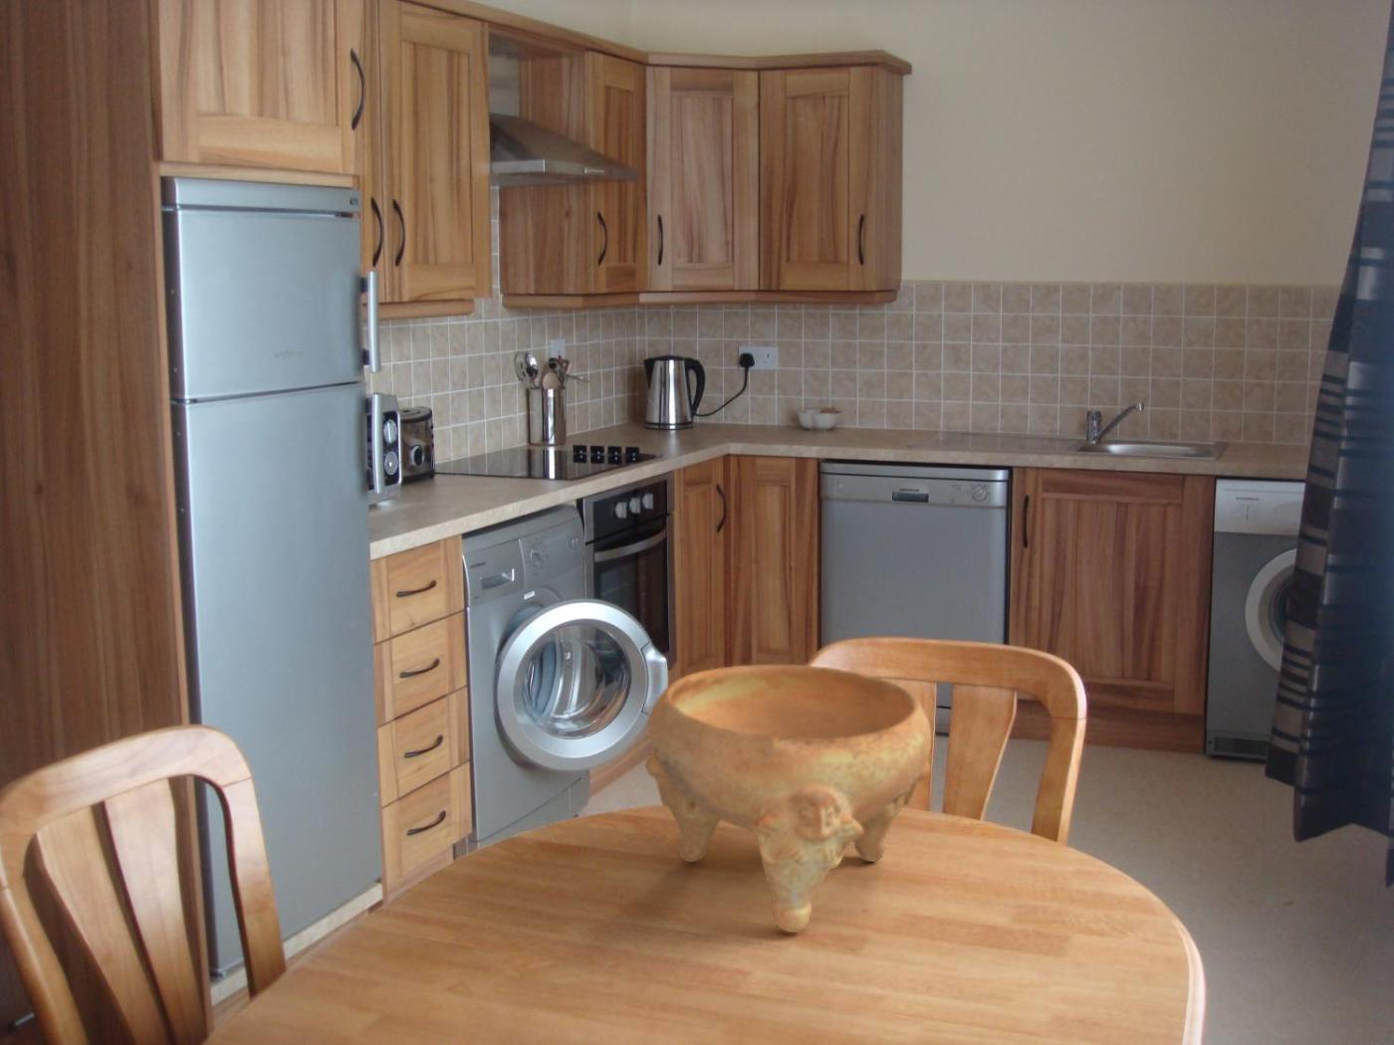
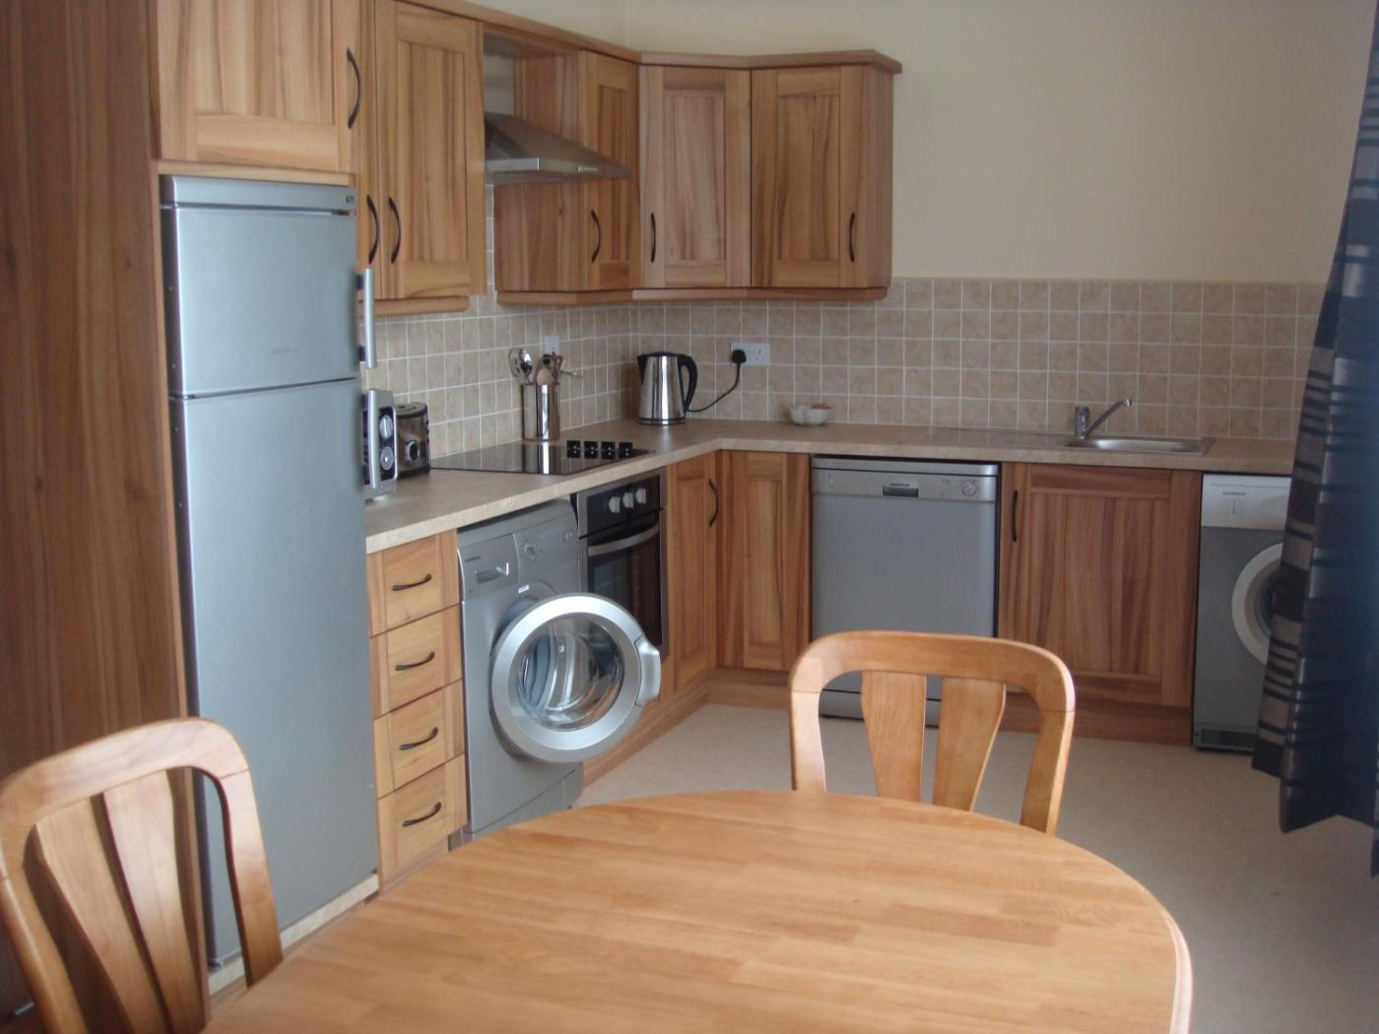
- decorative bowl [644,664,932,933]
